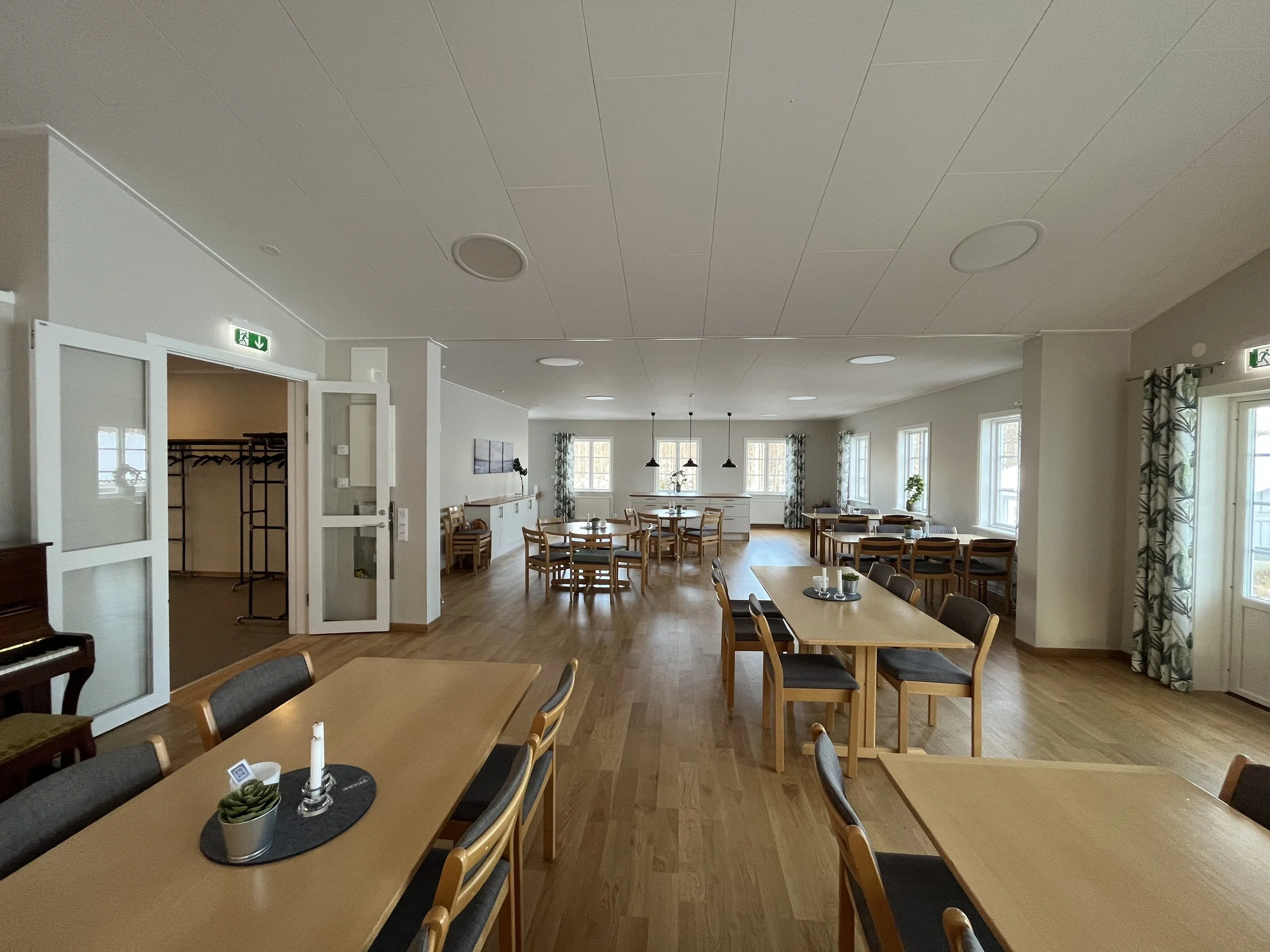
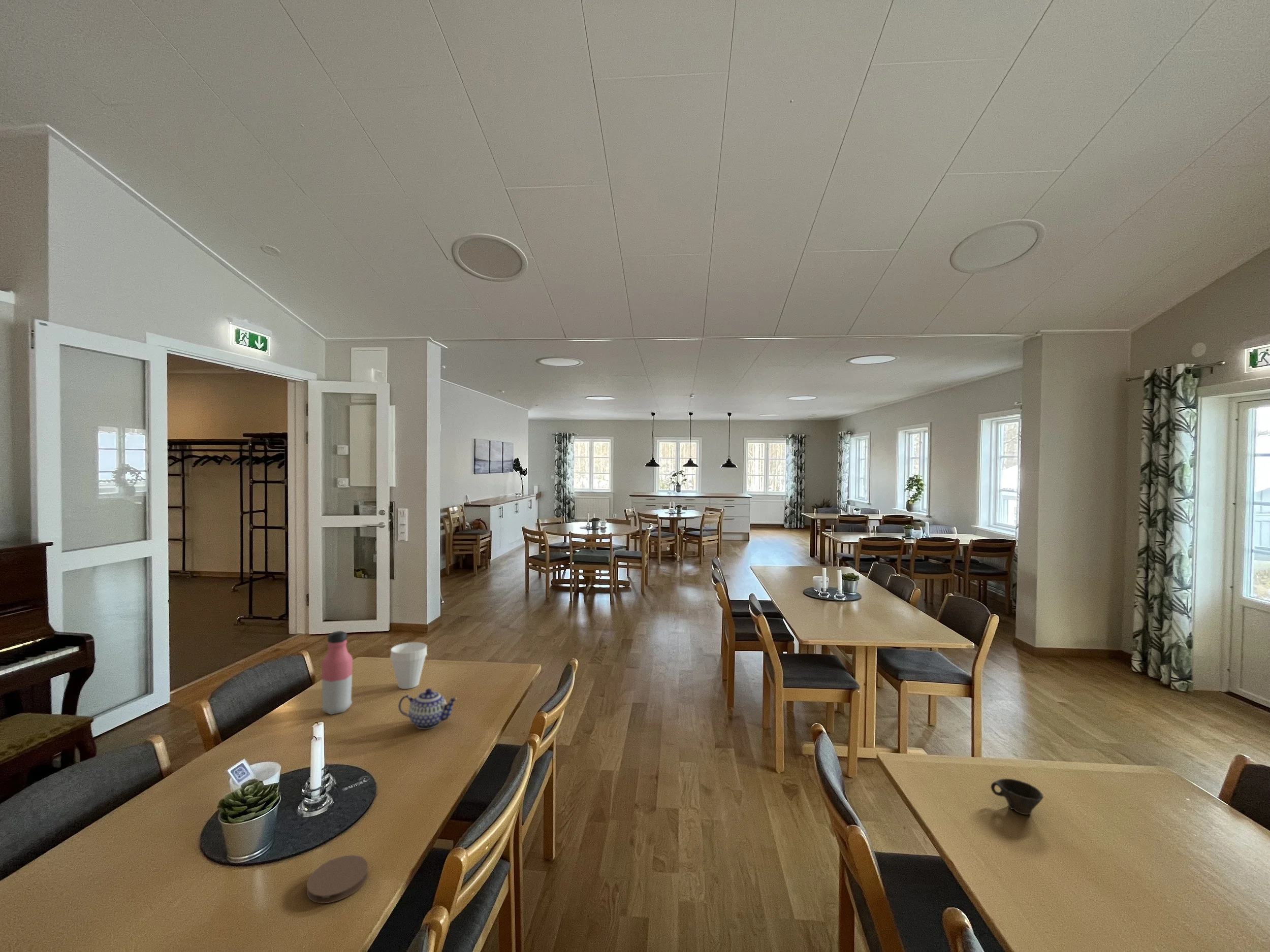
+ cup [990,778,1044,815]
+ coaster [306,855,368,904]
+ water bottle [321,631,353,715]
+ teapot [398,688,458,730]
+ cup [390,642,428,690]
